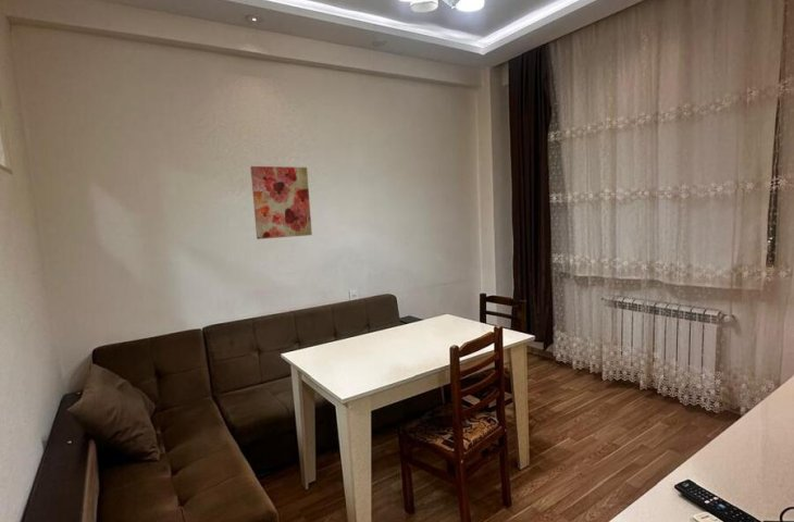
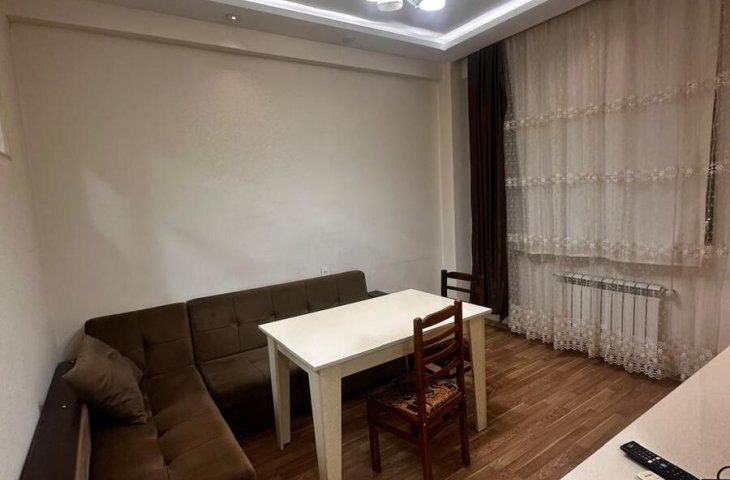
- wall art [249,165,313,240]
